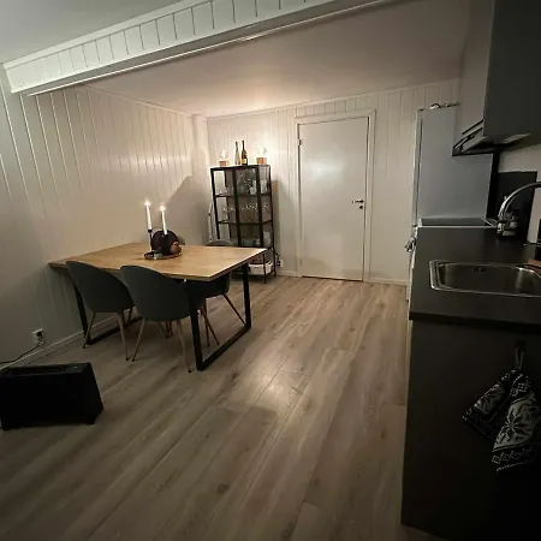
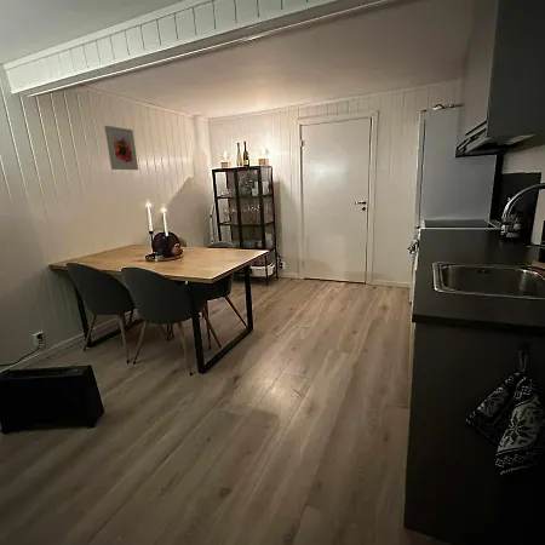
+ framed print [103,125,139,171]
